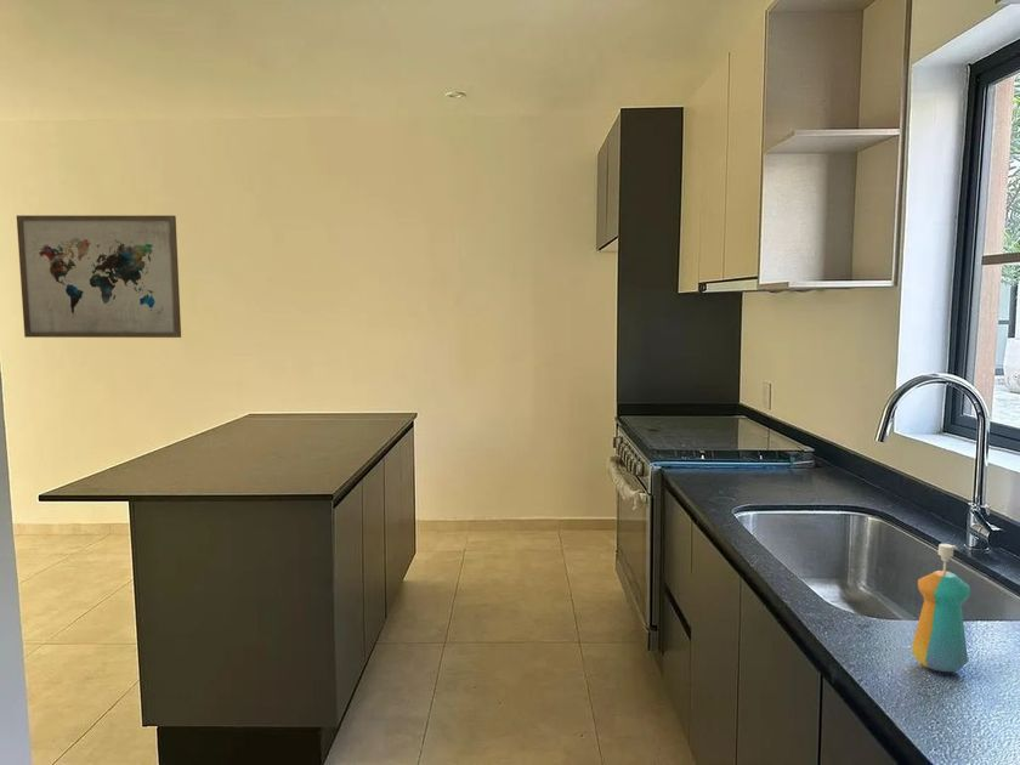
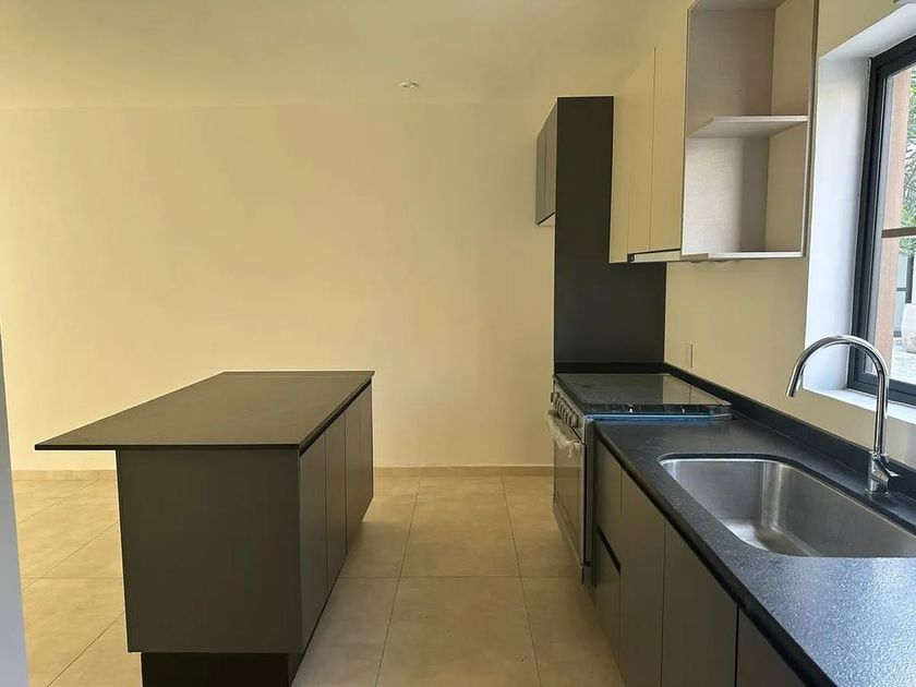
- wall art [16,214,182,339]
- soap dispenser [911,543,971,673]
